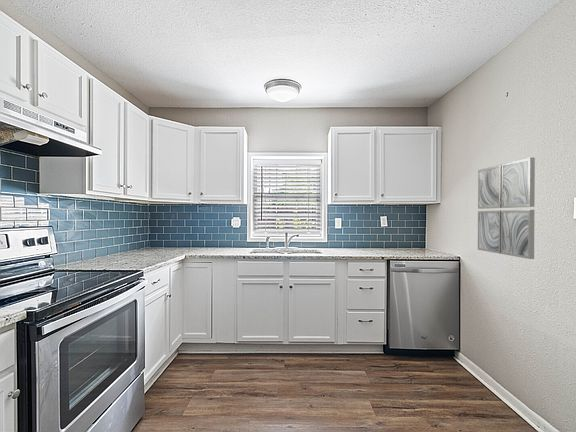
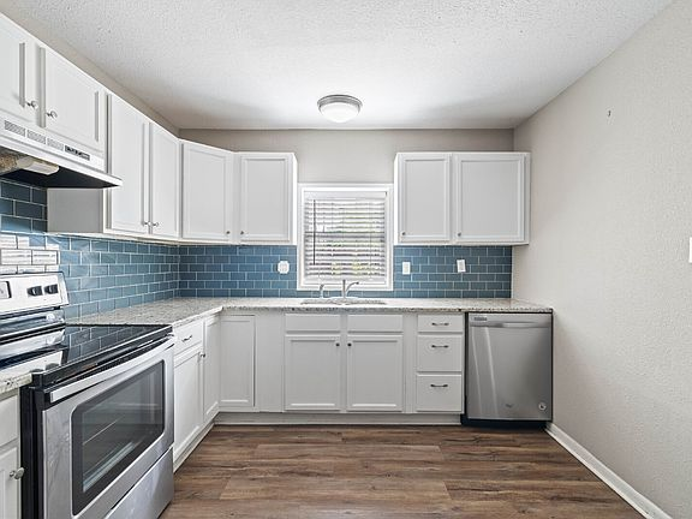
- wall art [477,157,536,260]
